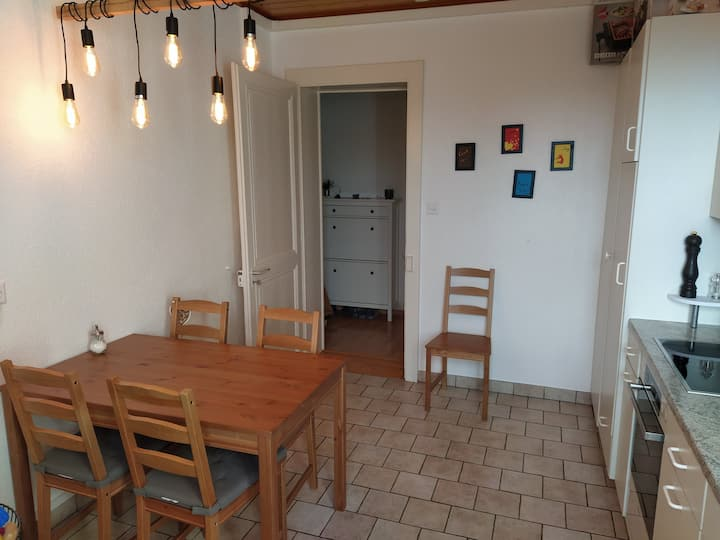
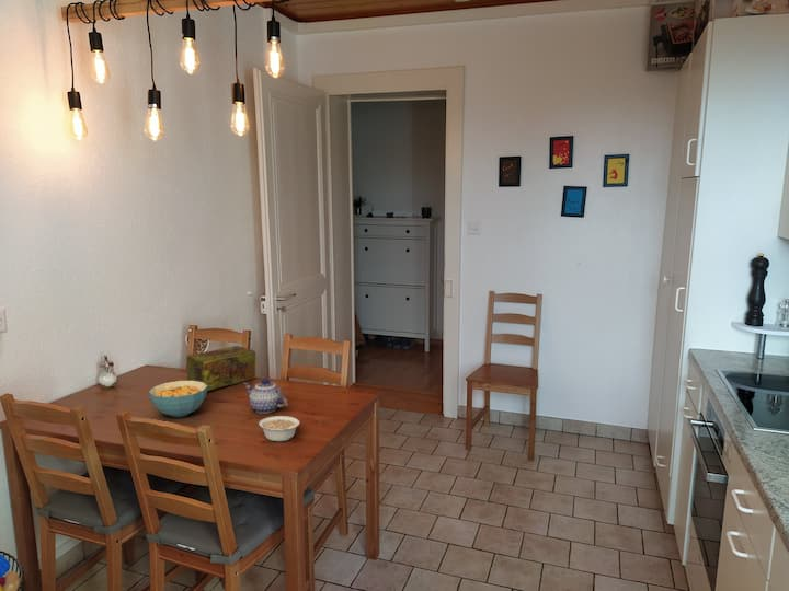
+ cereal box [185,345,256,392]
+ cereal bowl [148,380,208,418]
+ teapot [243,378,289,415]
+ legume [258,415,300,442]
